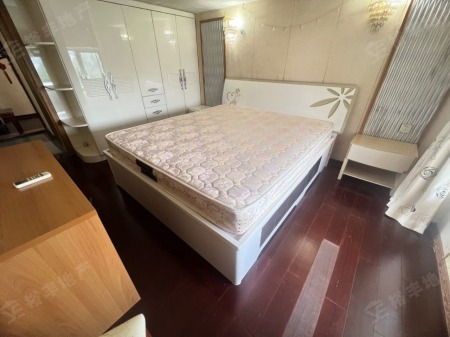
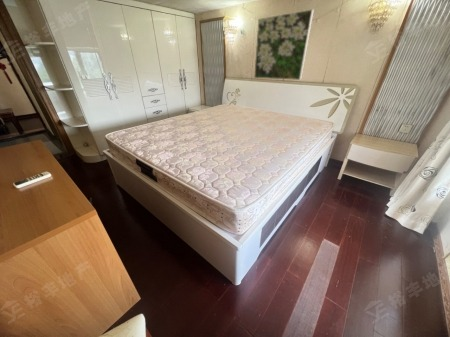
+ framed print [253,8,315,81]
